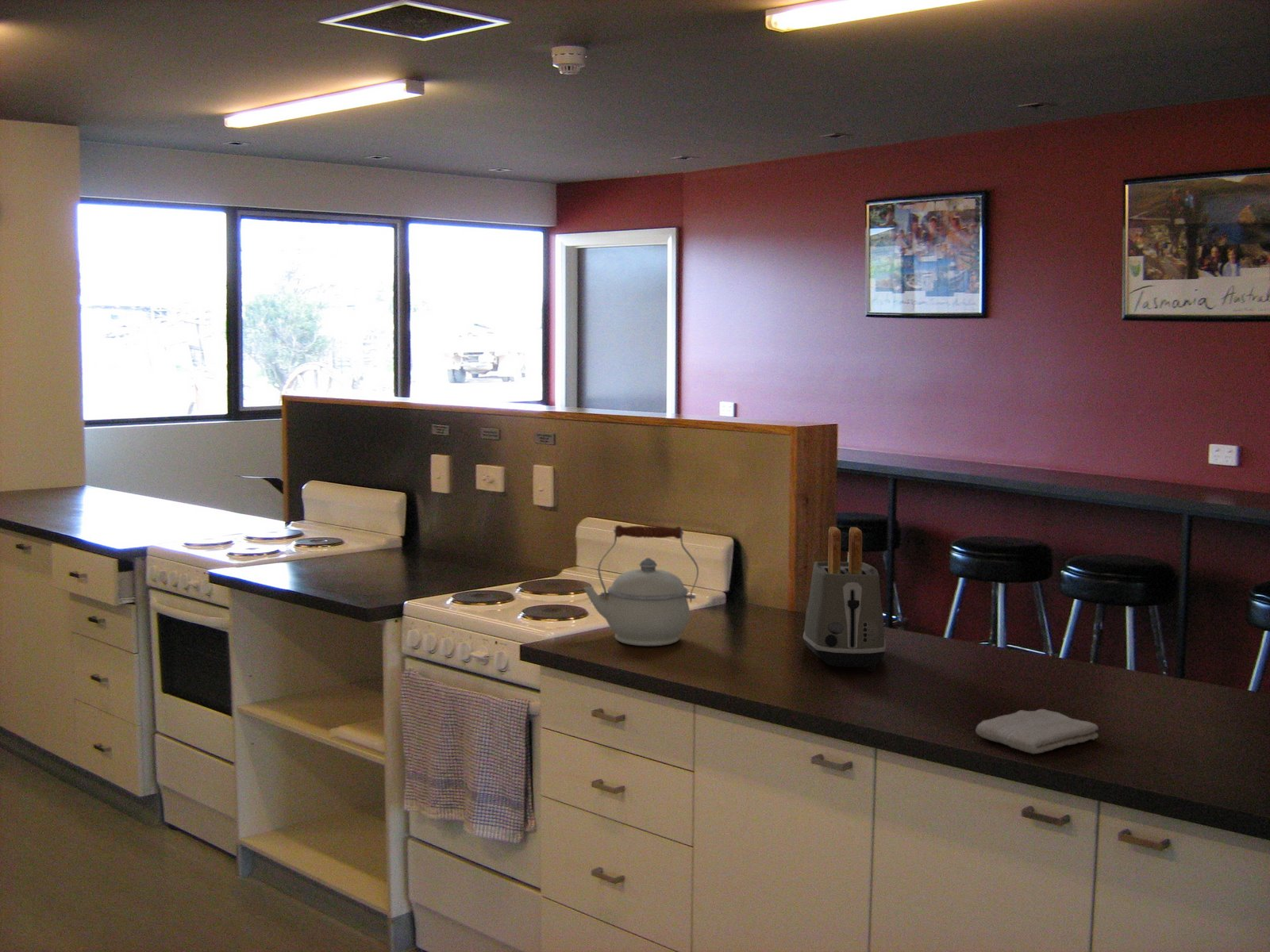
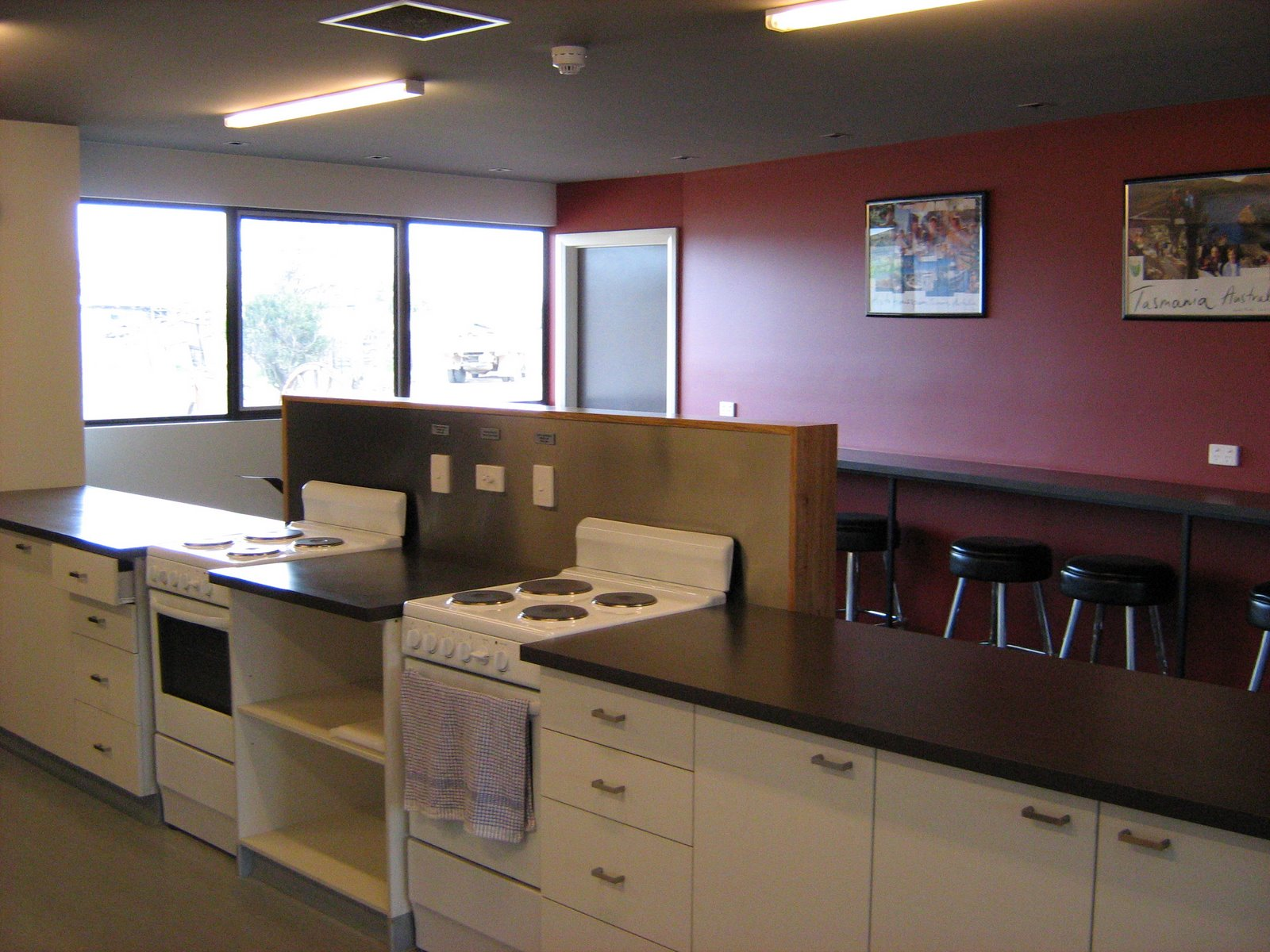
- washcloth [975,708,1099,754]
- kettle [583,524,699,647]
- toaster [802,526,887,672]
